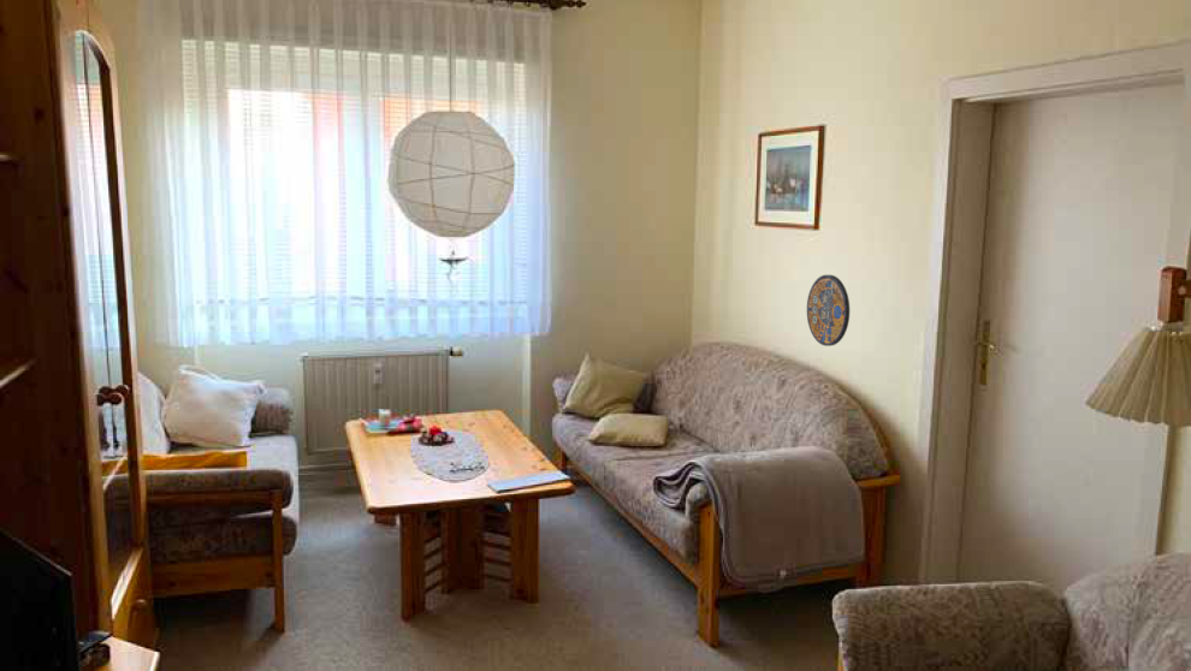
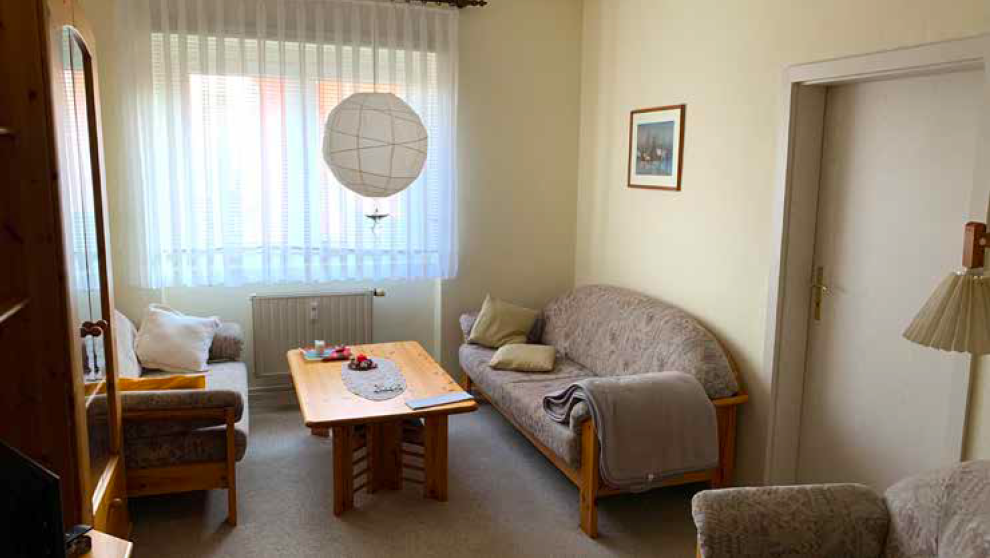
- manhole cover [806,274,851,348]
